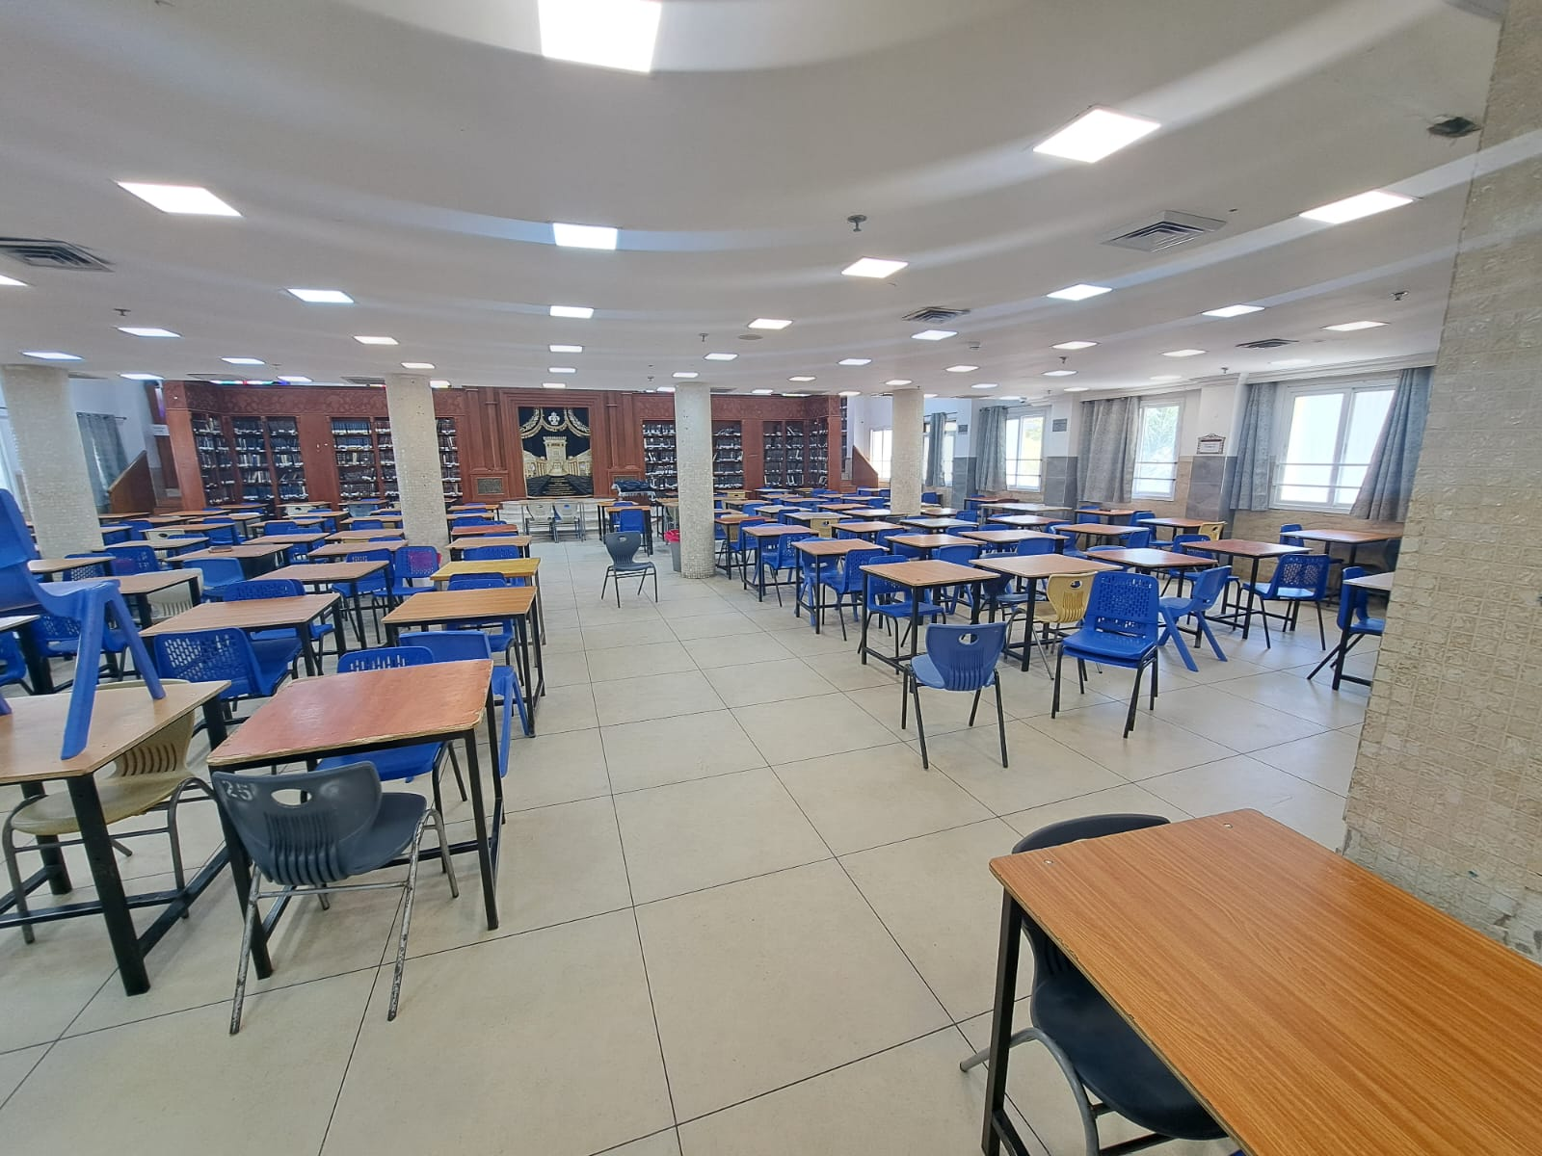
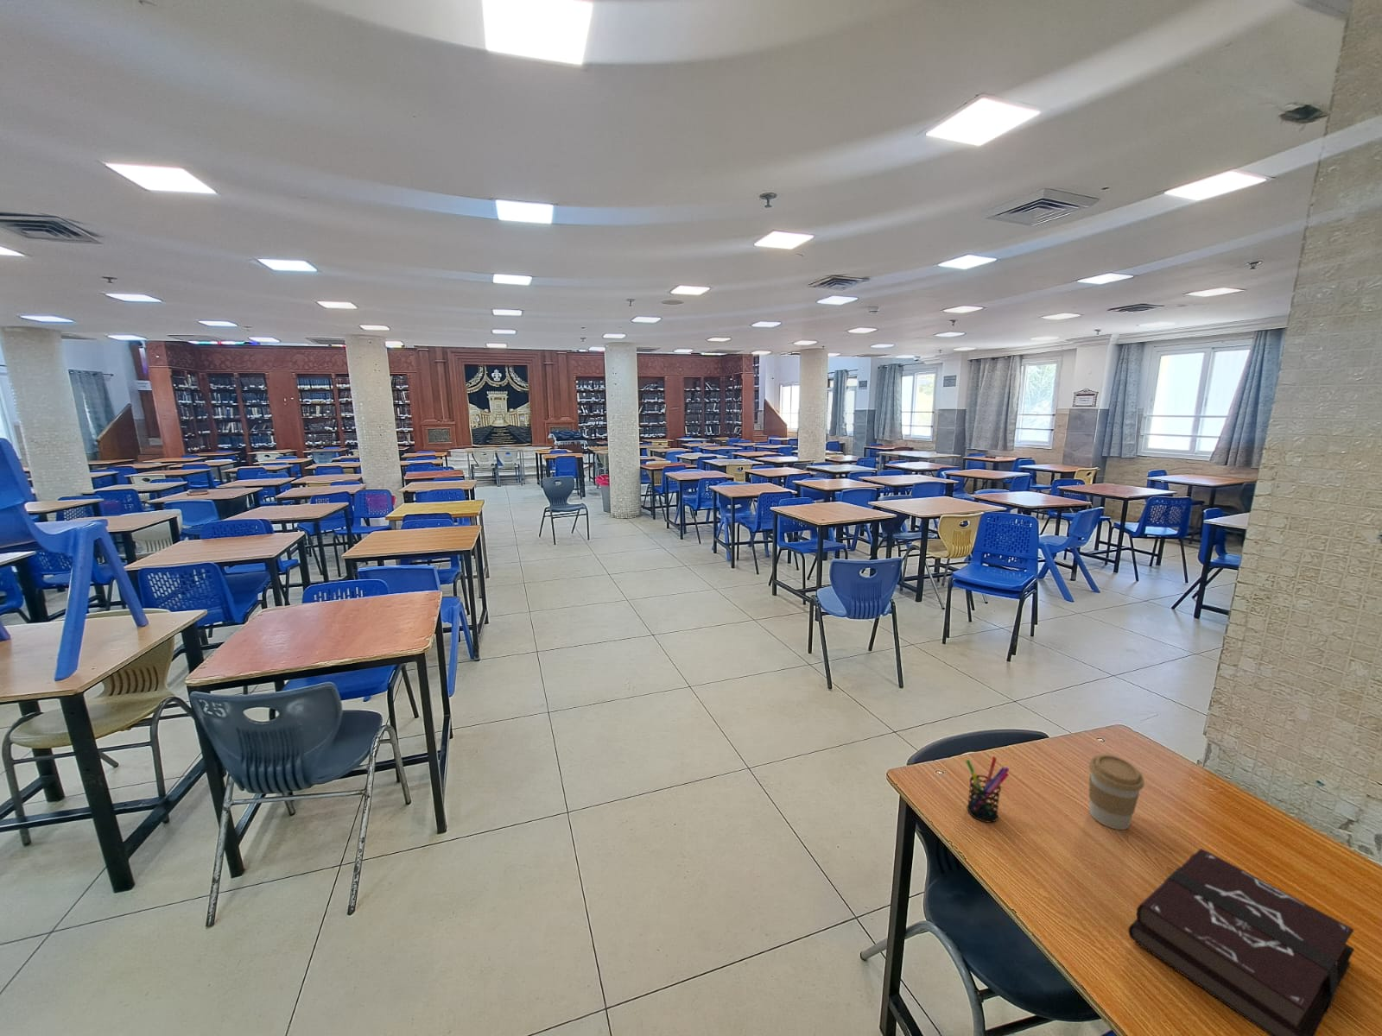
+ pen holder [965,755,1011,824]
+ hardback book [1127,848,1355,1036]
+ coffee cup [1088,754,1145,830]
